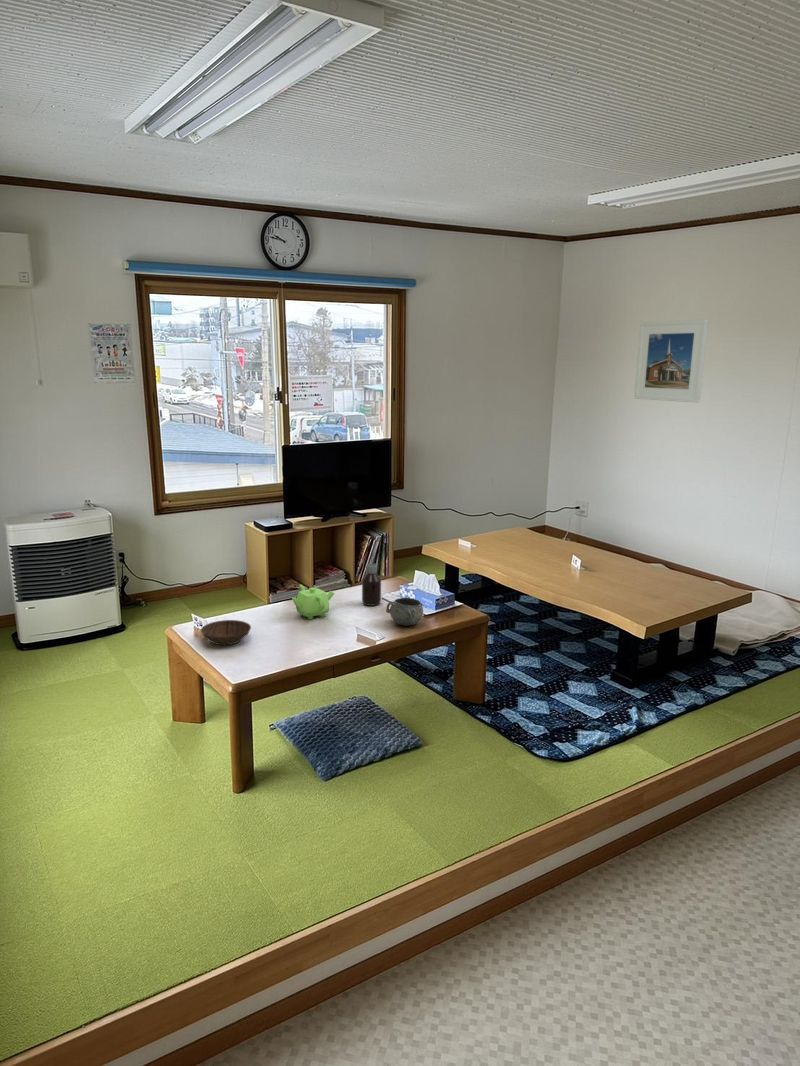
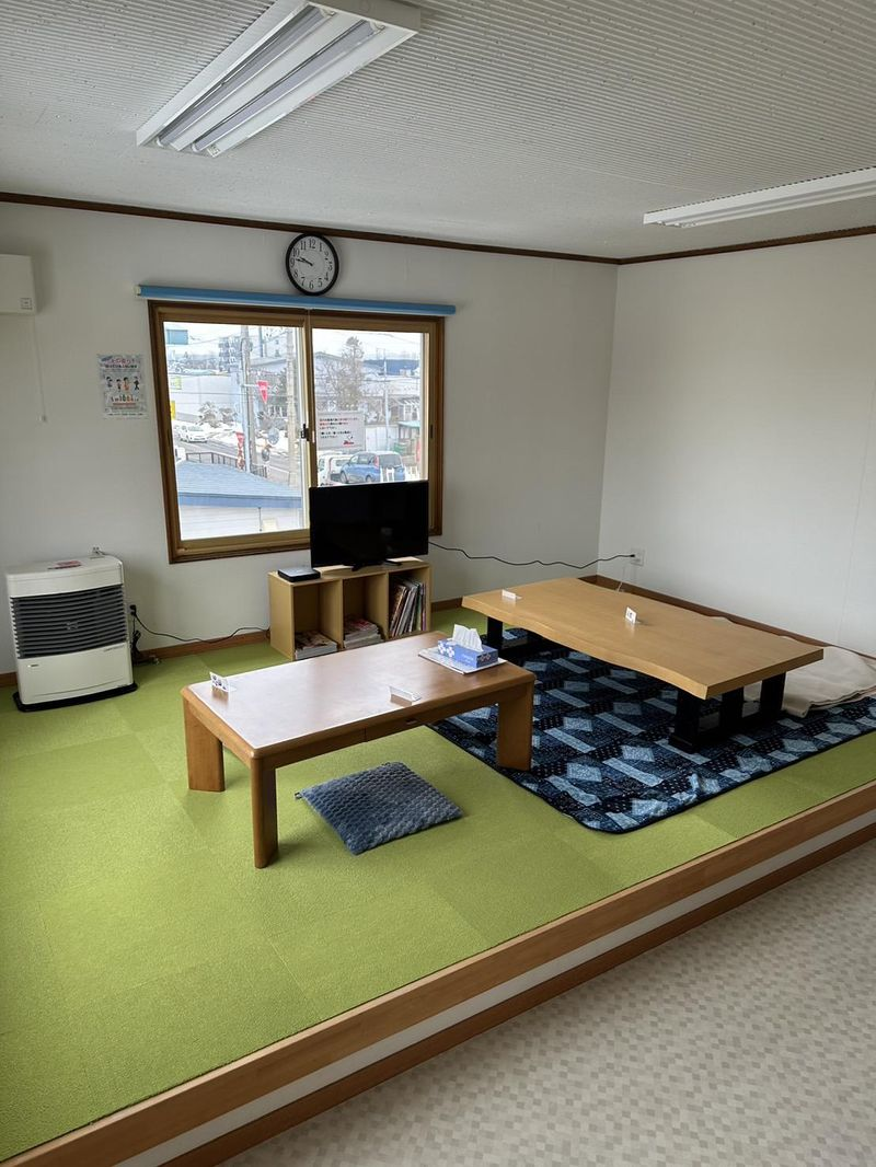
- decorative bowl [385,597,424,627]
- teapot [291,584,335,620]
- bowl [200,619,252,646]
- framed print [633,318,709,404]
- bottle [361,563,382,607]
